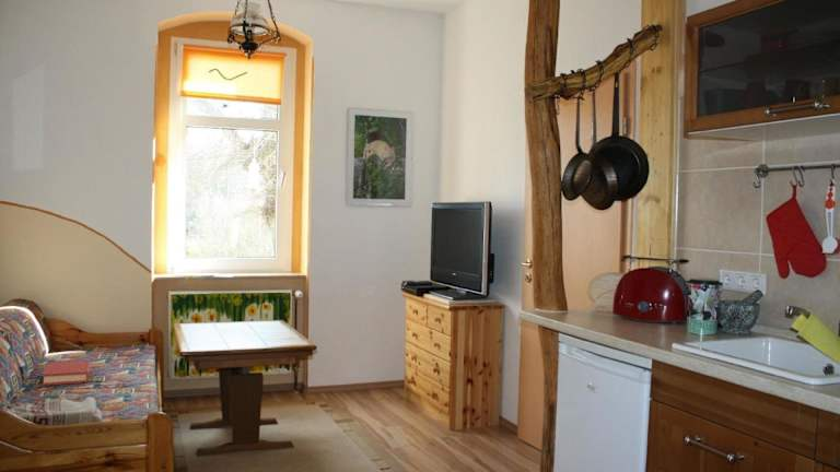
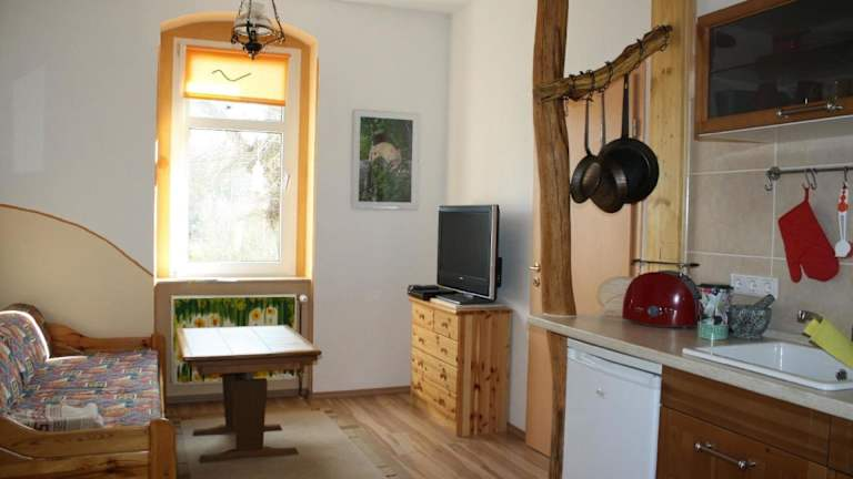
- hardback book [42,361,91,387]
